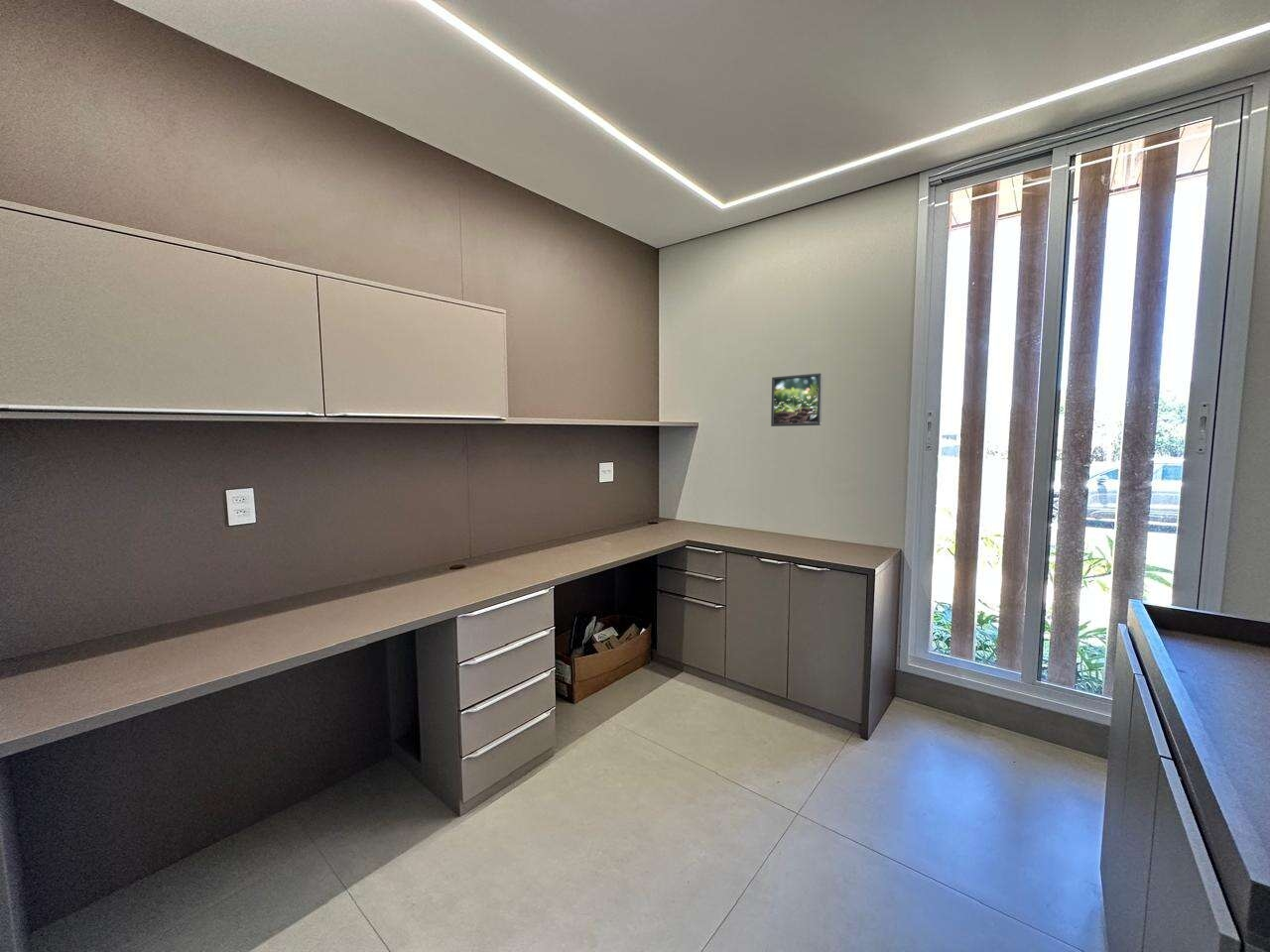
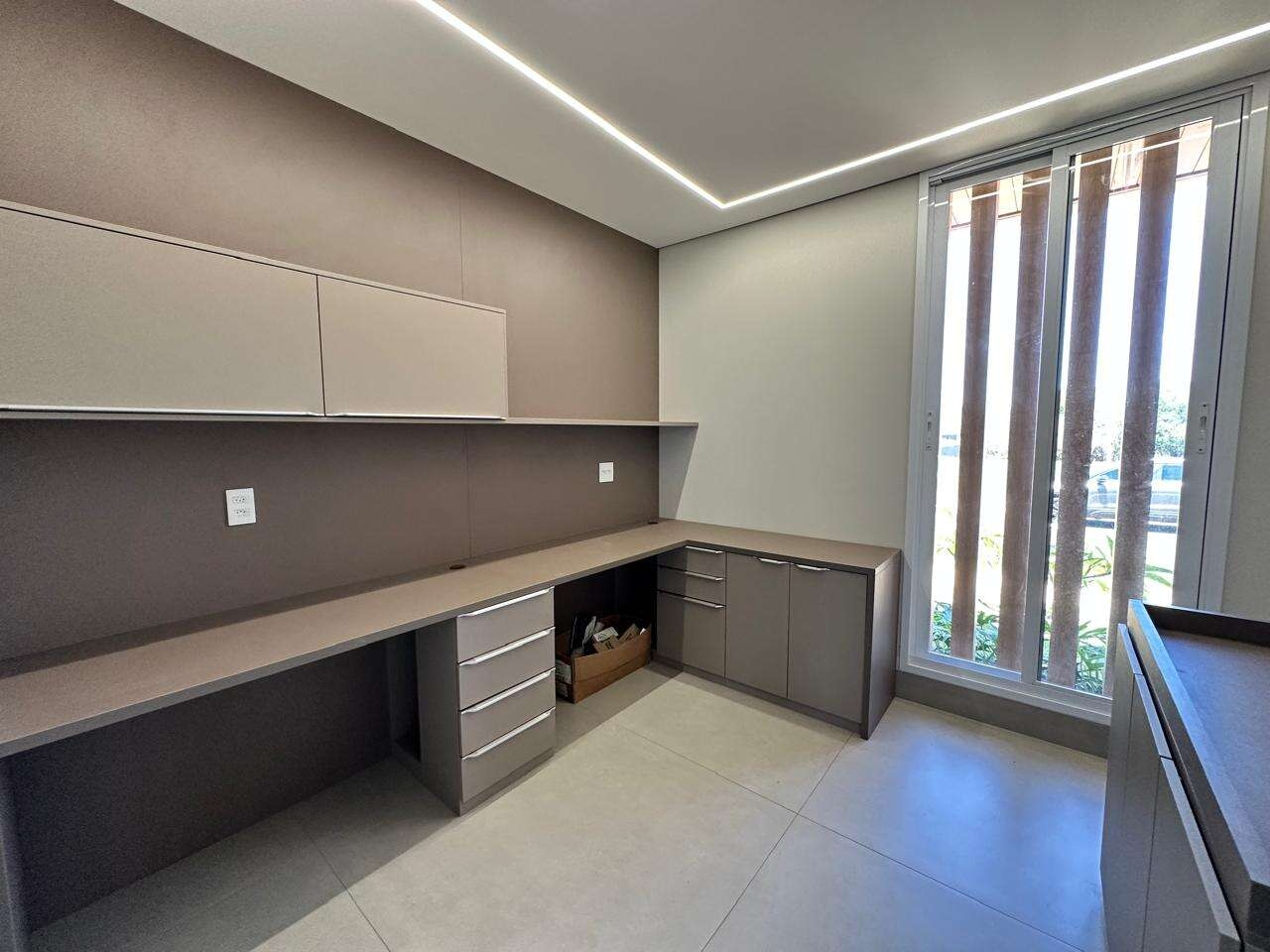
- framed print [770,372,824,427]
